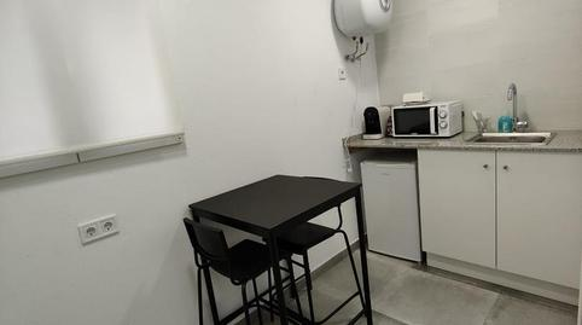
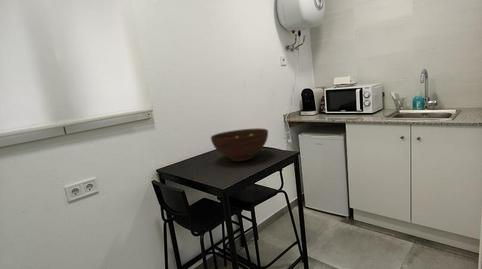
+ fruit bowl [210,127,269,162]
